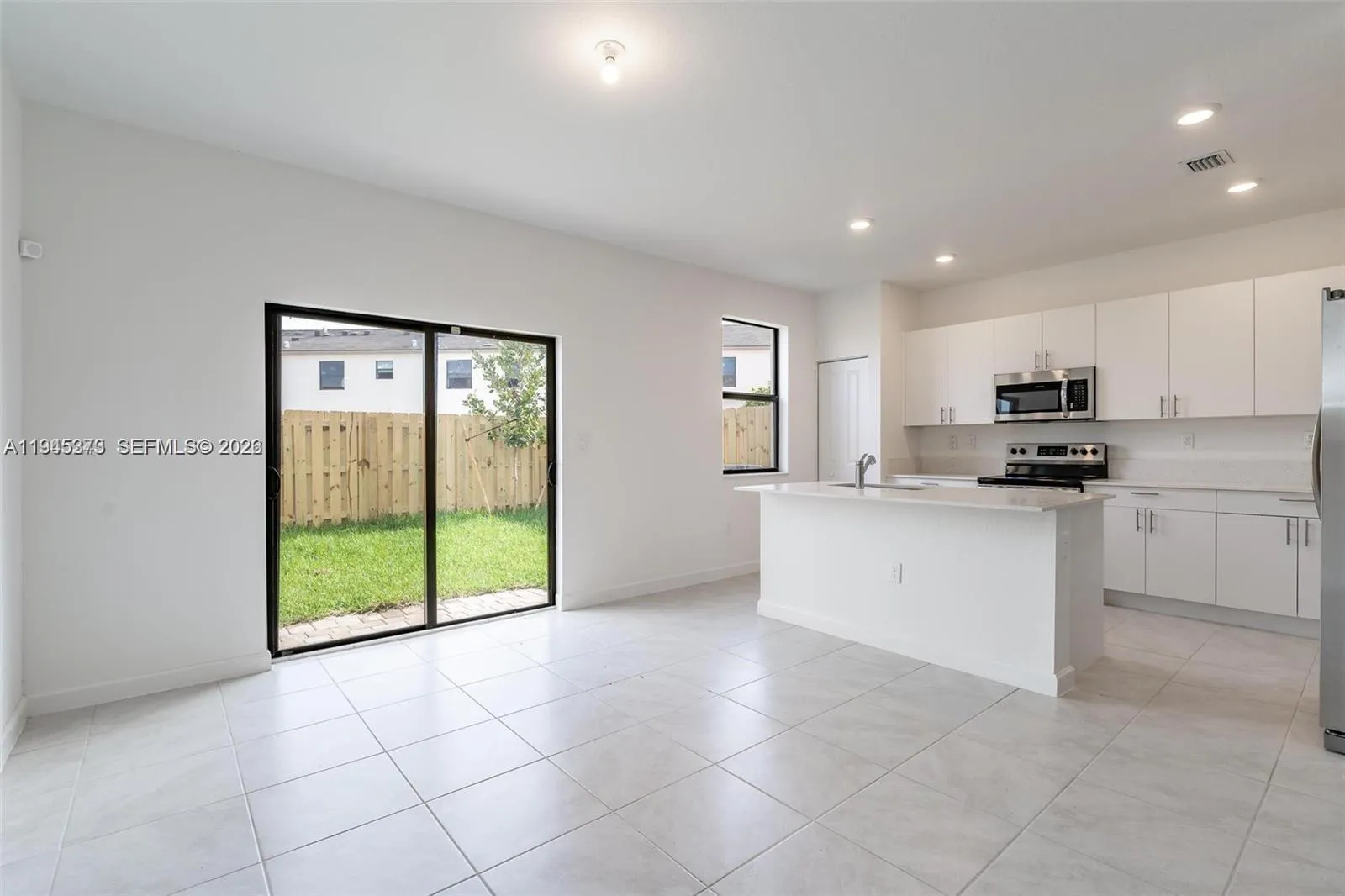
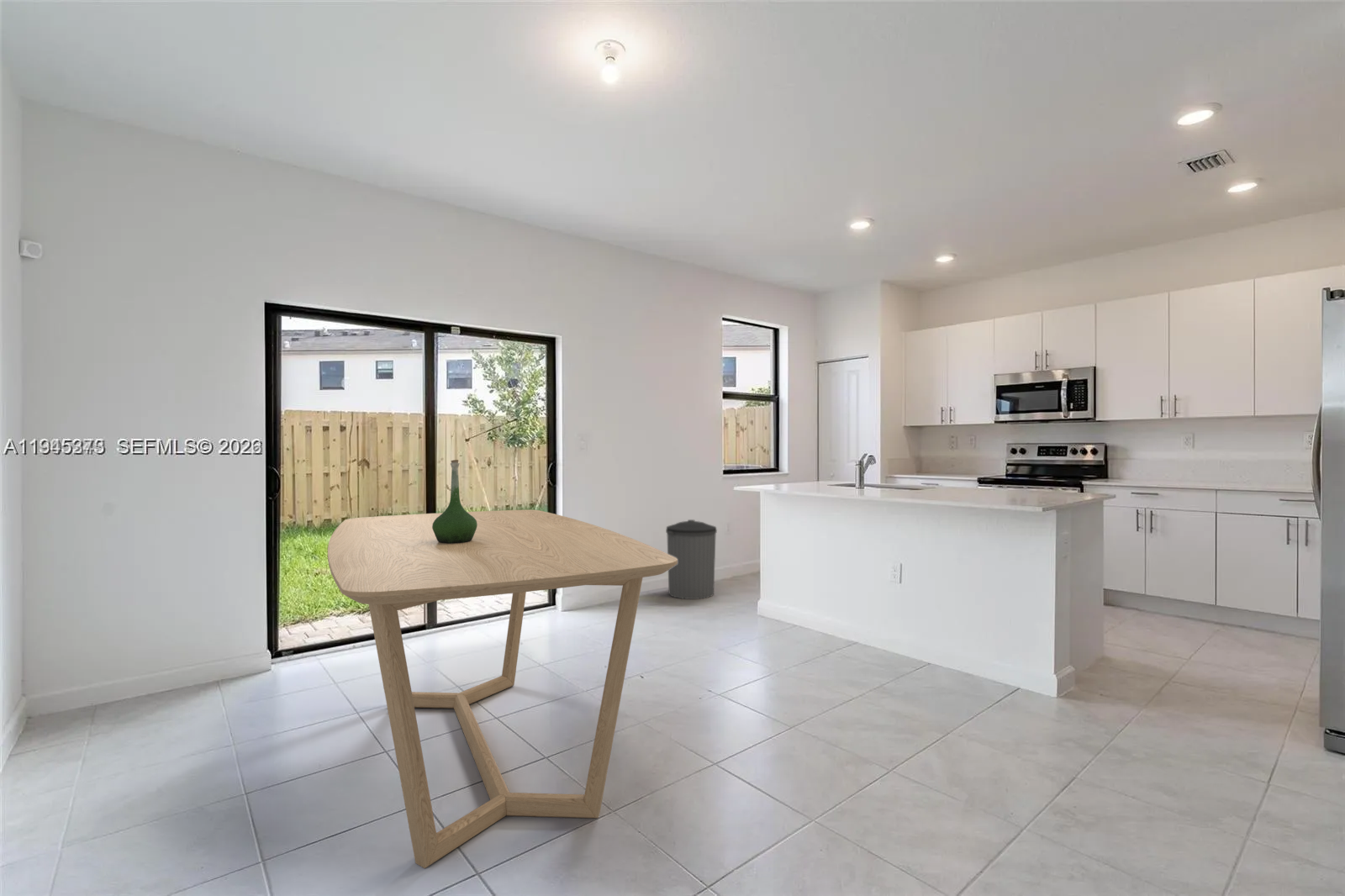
+ trash can [665,519,718,600]
+ vase [432,459,477,544]
+ dining table [327,509,678,869]
